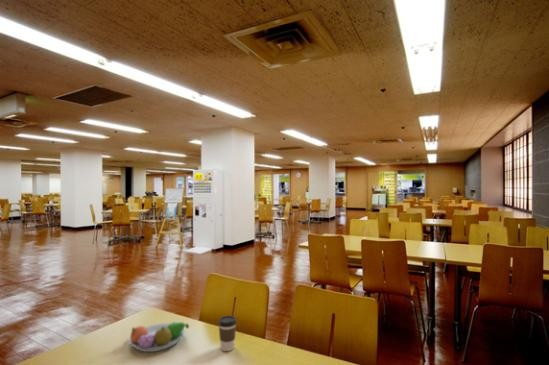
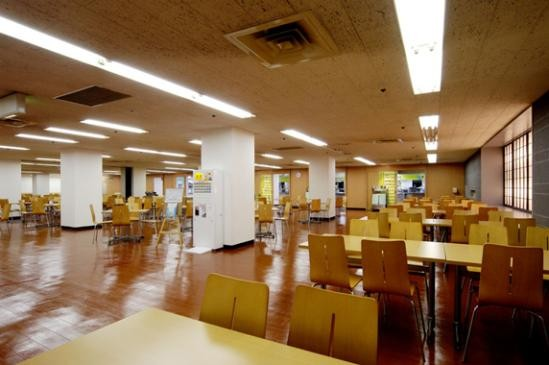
- coffee cup [217,315,237,352]
- fruit bowl [128,321,190,353]
